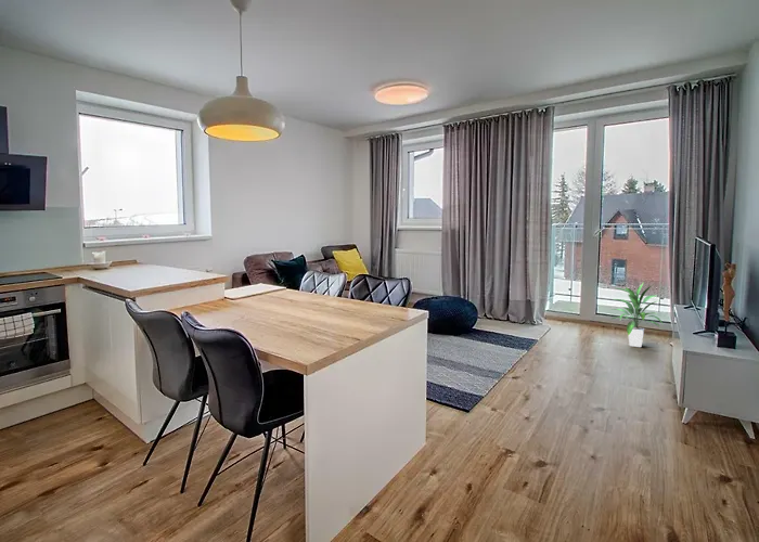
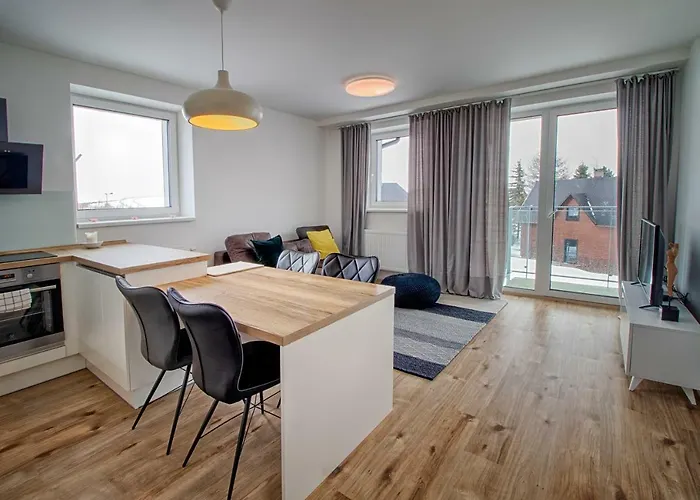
- indoor plant [609,281,665,348]
